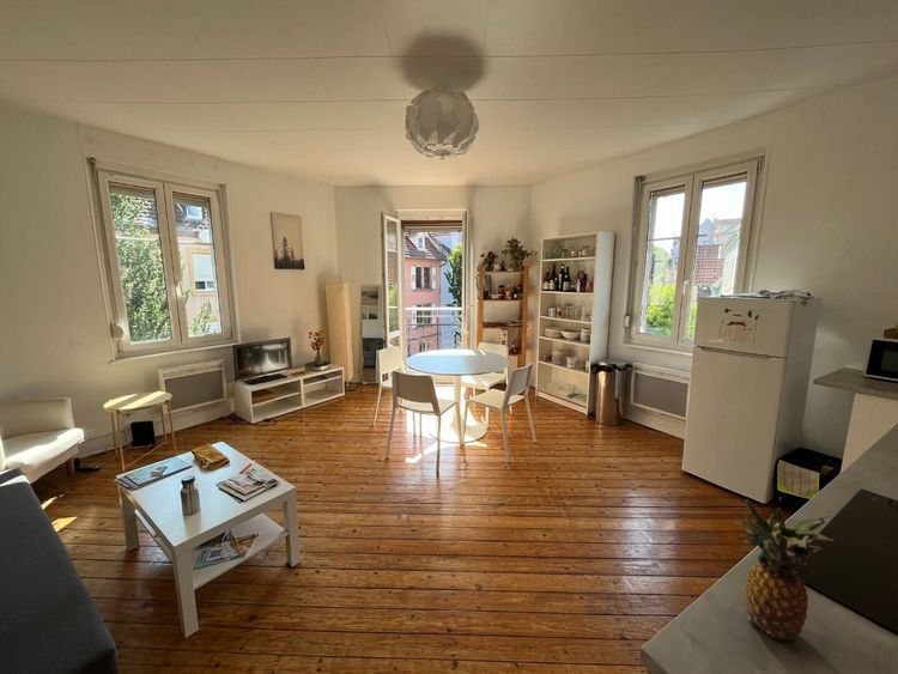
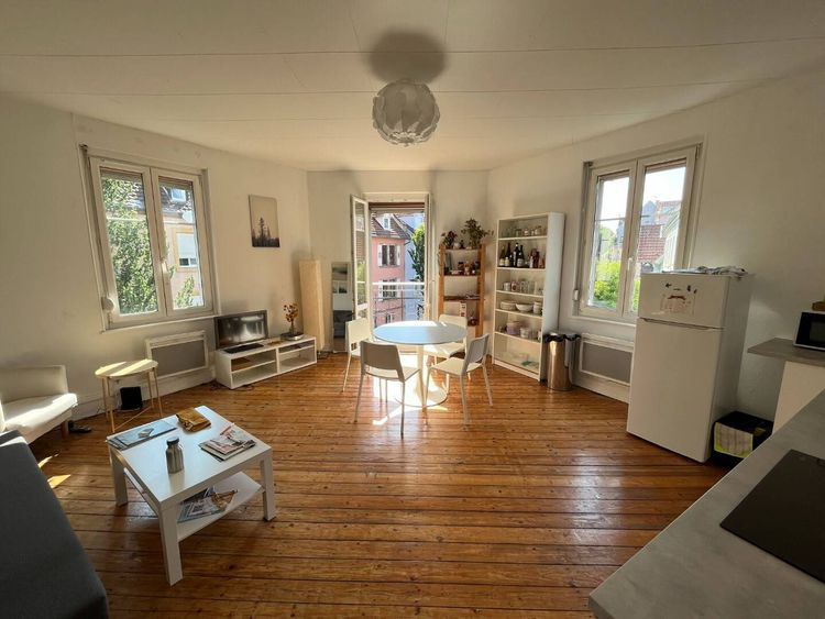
- fruit [733,496,835,642]
